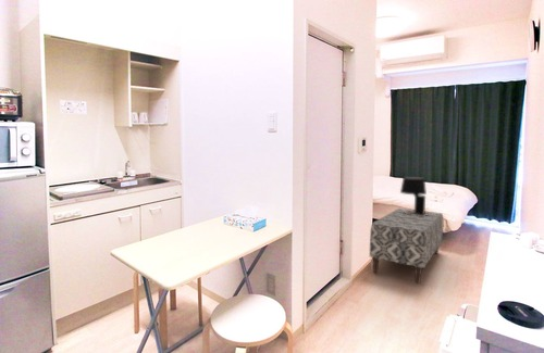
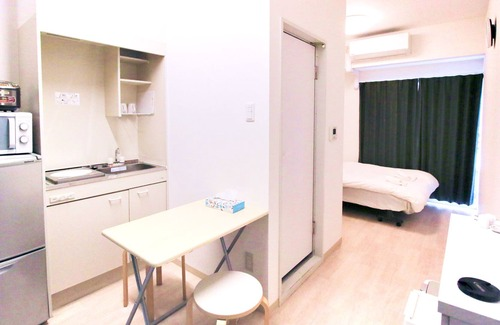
- table lamp [399,176,428,216]
- bench [369,207,444,285]
